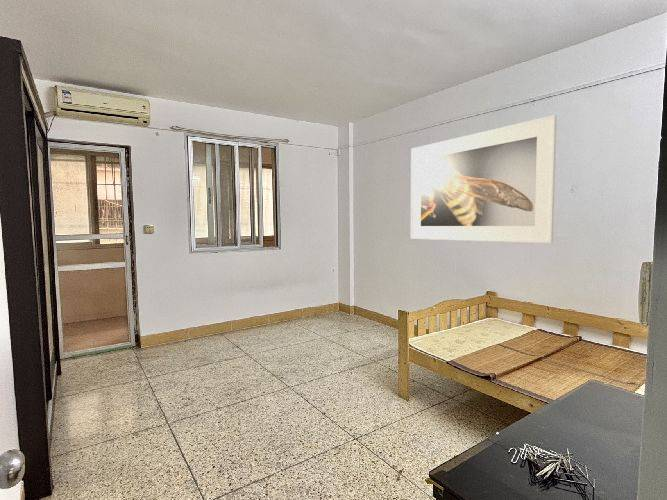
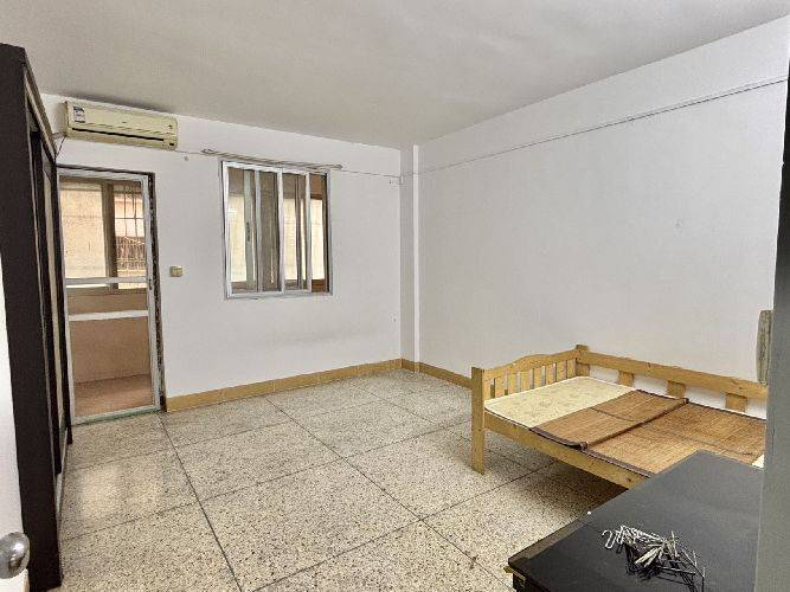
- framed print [410,114,558,244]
